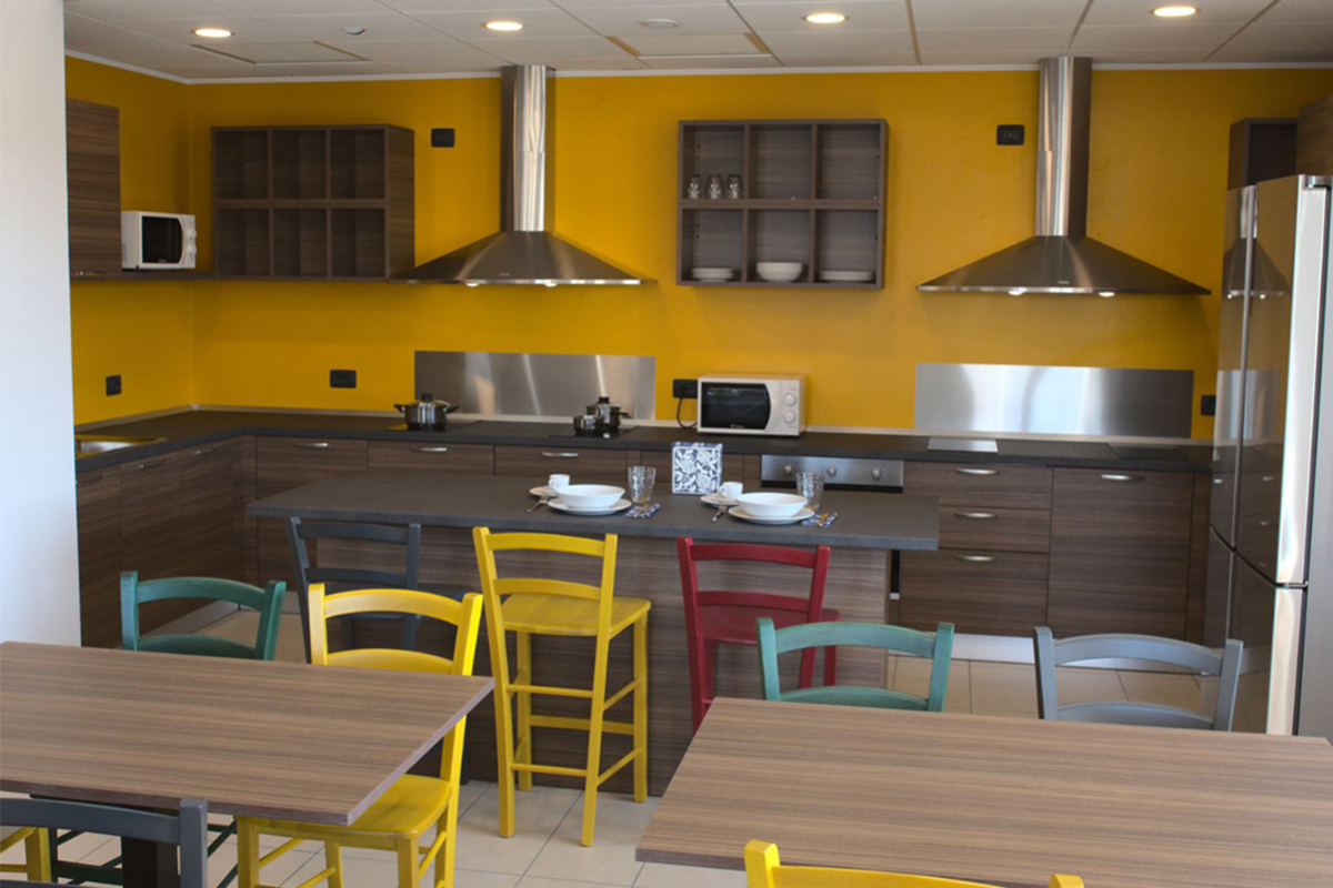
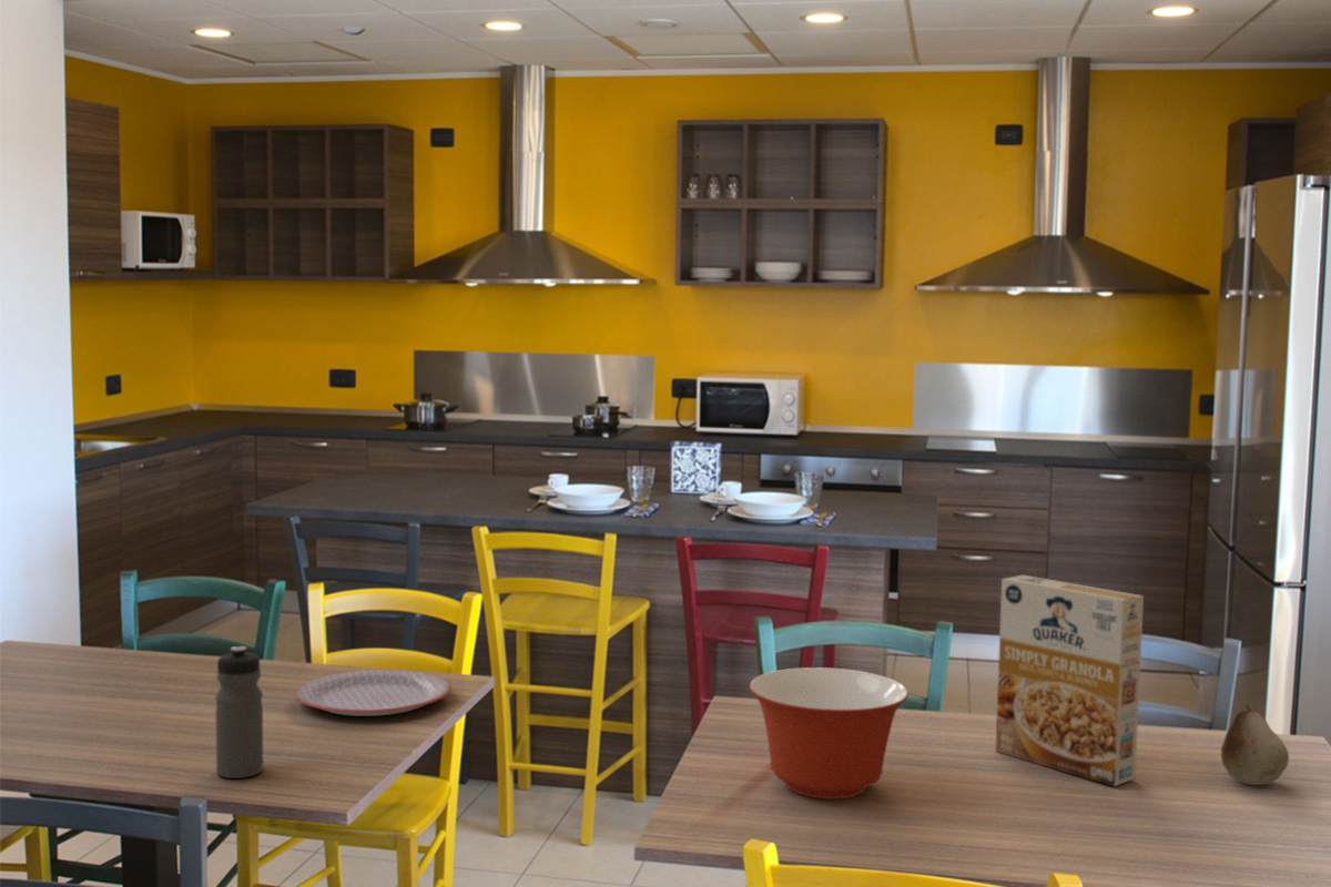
+ fruit [1220,703,1290,786]
+ water bottle [214,645,264,779]
+ cereal box [994,574,1145,787]
+ mixing bowl [749,666,910,801]
+ plate [295,669,451,717]
